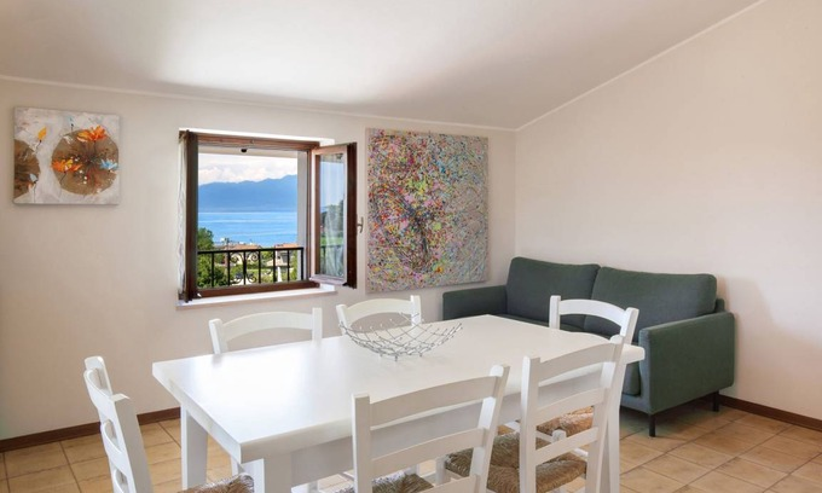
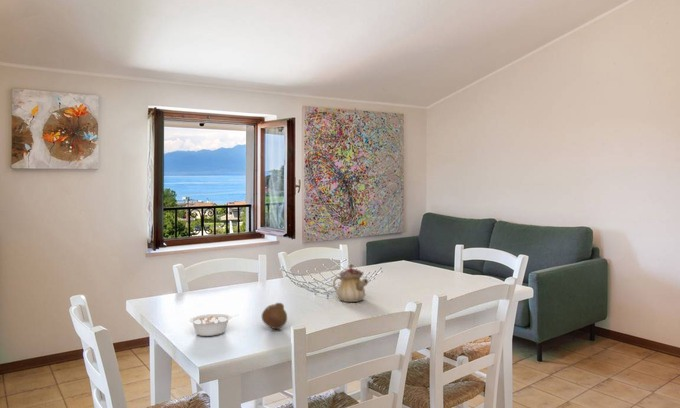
+ teapot [332,263,369,303]
+ fruit [261,302,288,330]
+ legume [189,313,238,337]
